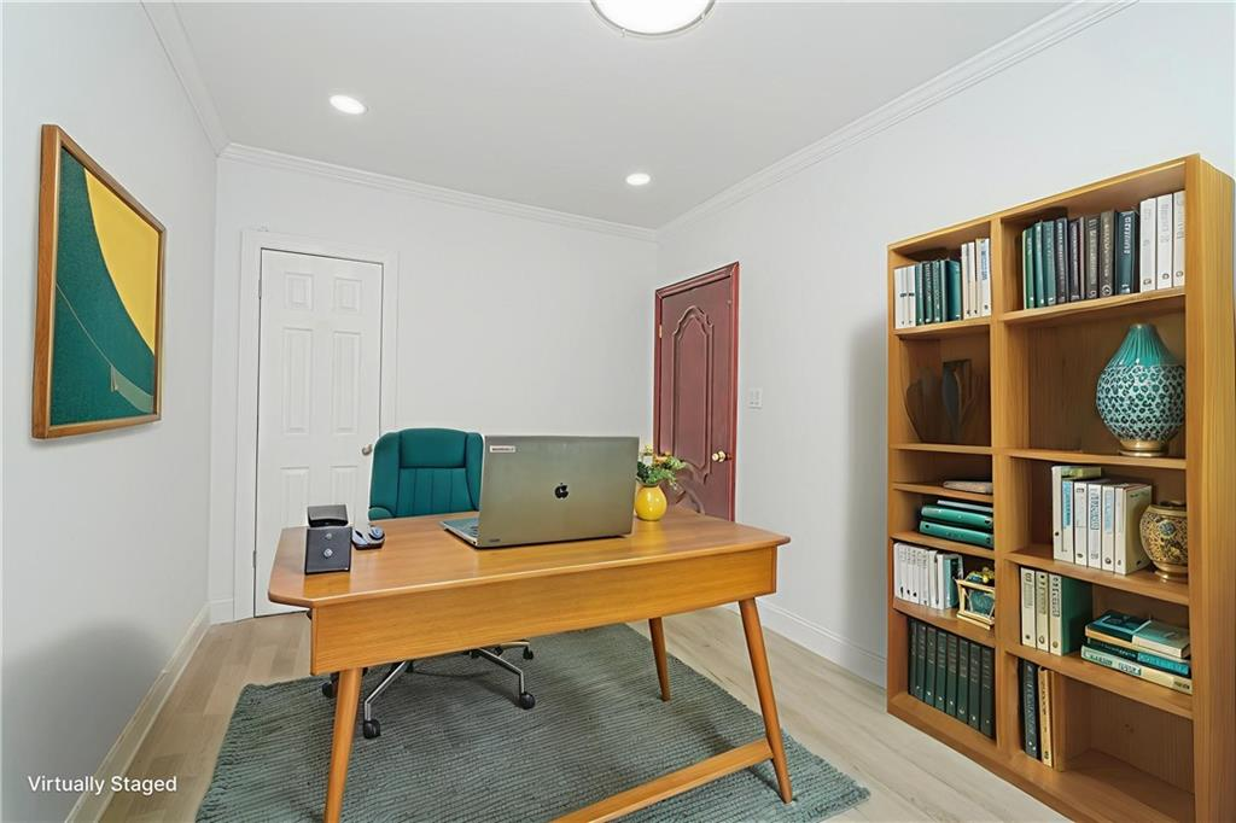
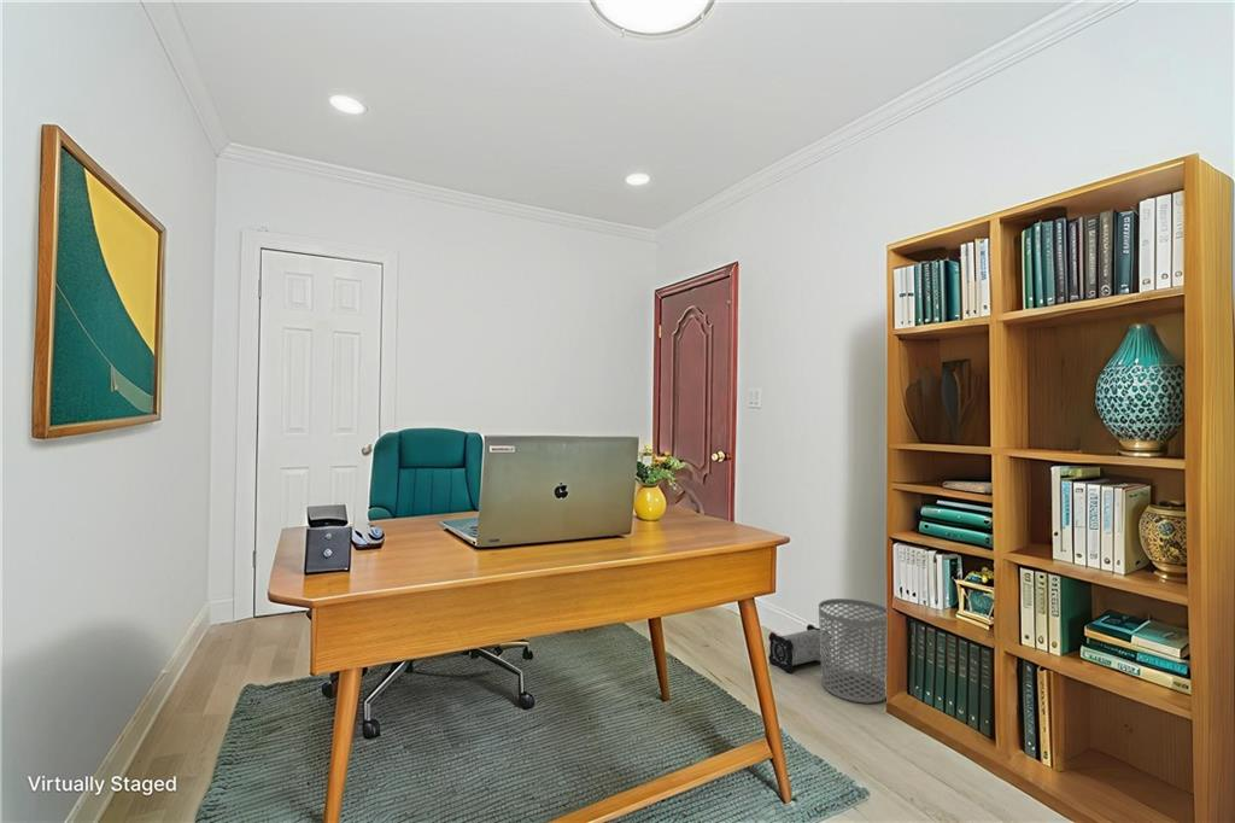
+ speaker [767,624,831,673]
+ waste bin [818,597,888,705]
